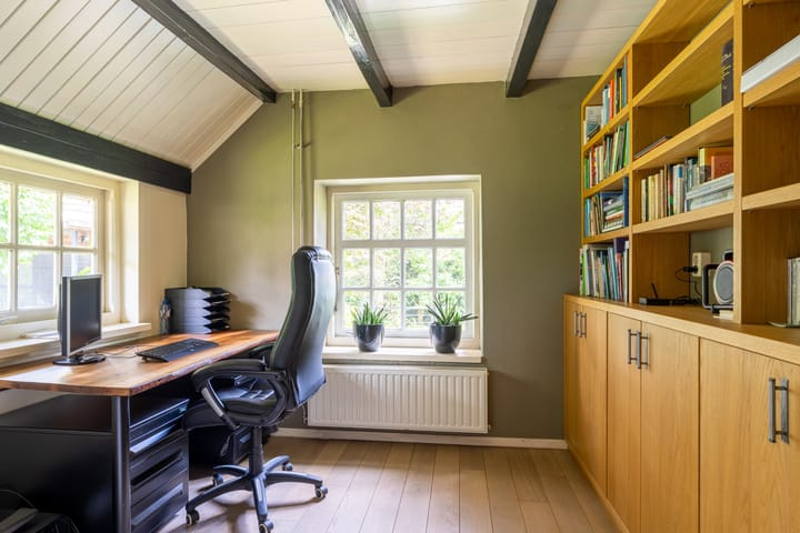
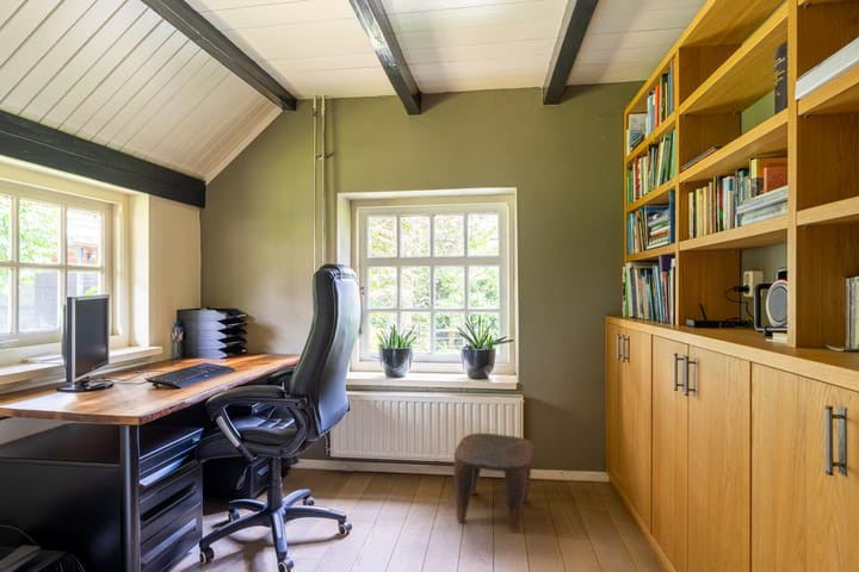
+ stool [452,433,534,534]
